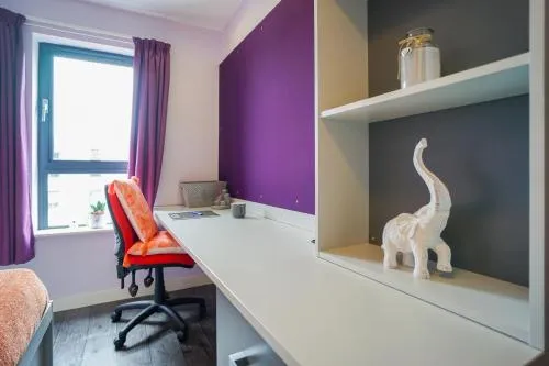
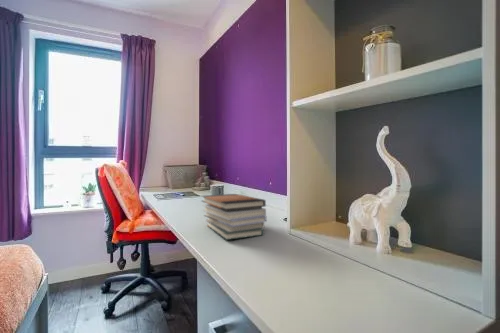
+ book stack [200,193,267,241]
